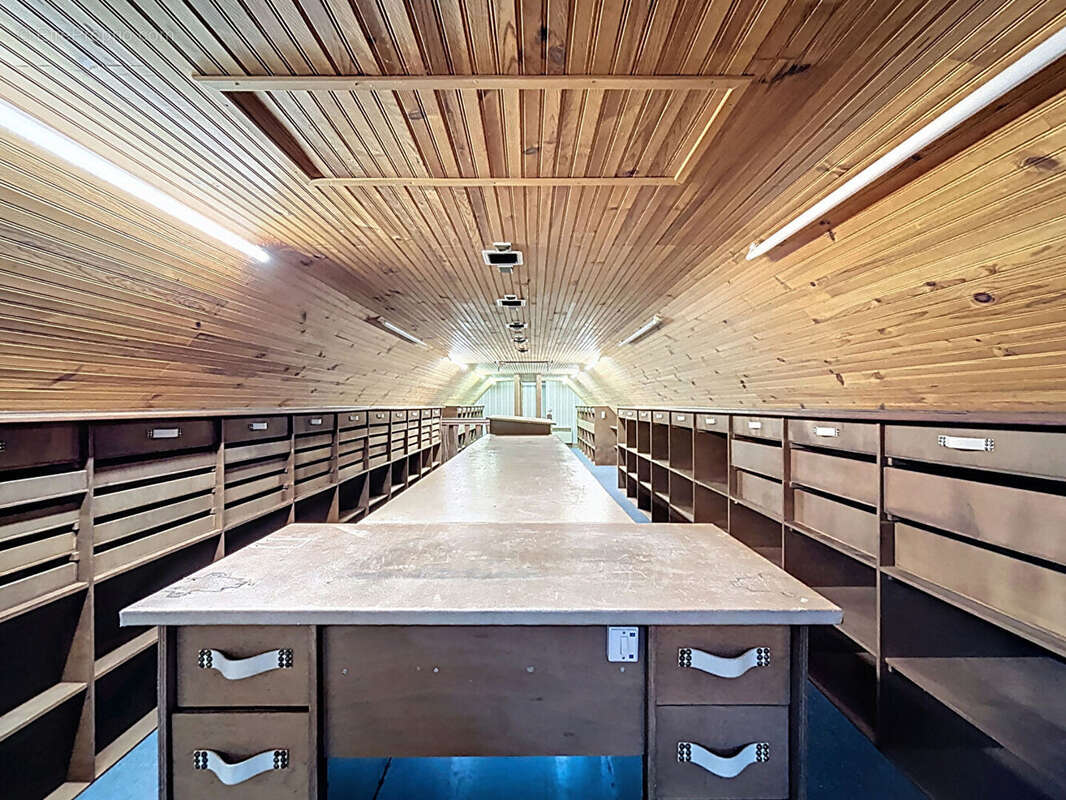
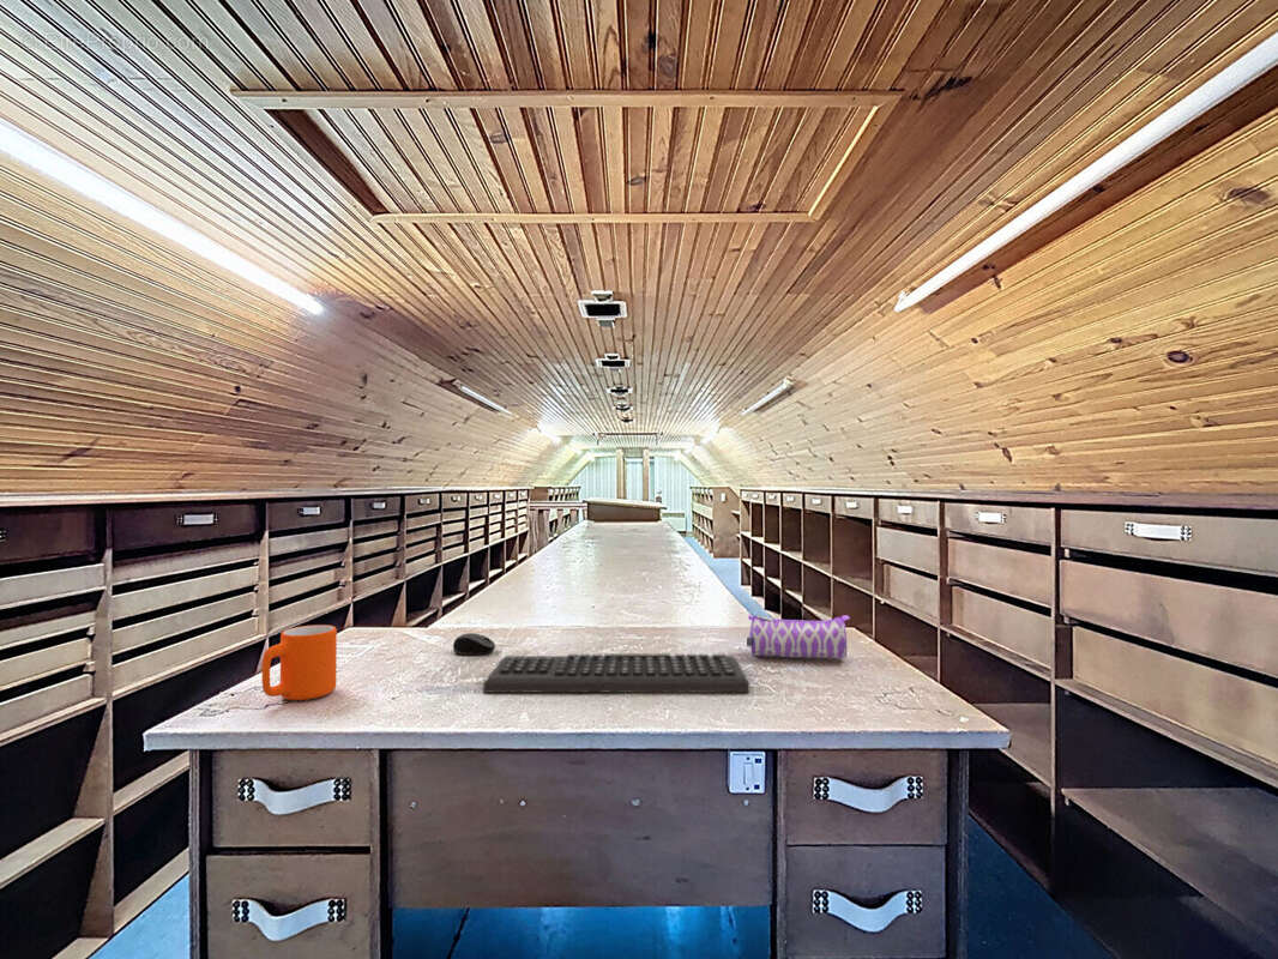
+ pencil case [746,611,851,659]
+ mug [261,623,338,701]
+ computer mouse [452,632,496,656]
+ keyboard [482,653,750,693]
